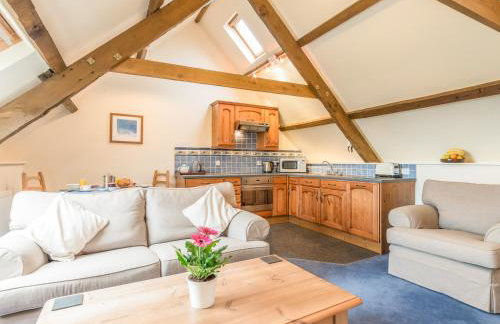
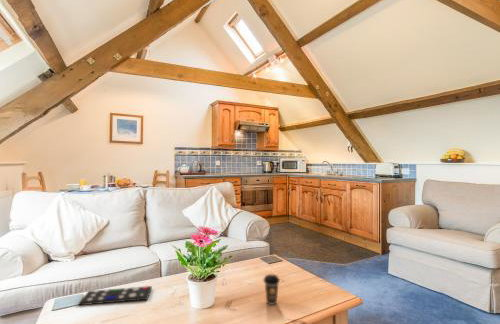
+ coffee cup [262,273,281,306]
+ remote control [78,285,153,306]
